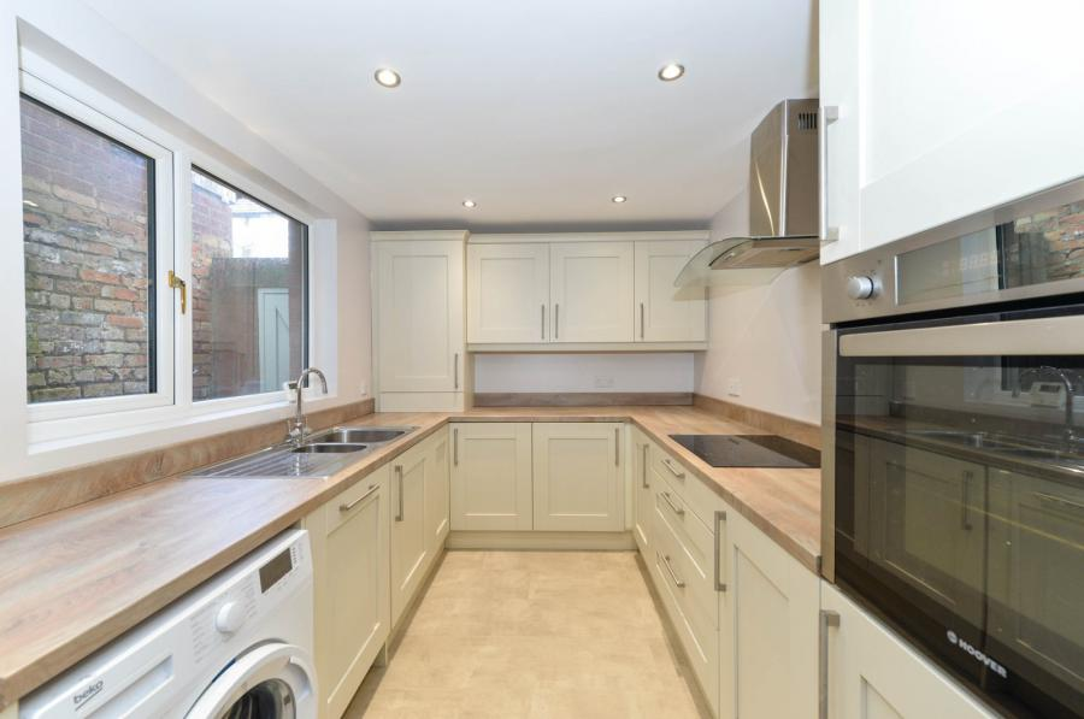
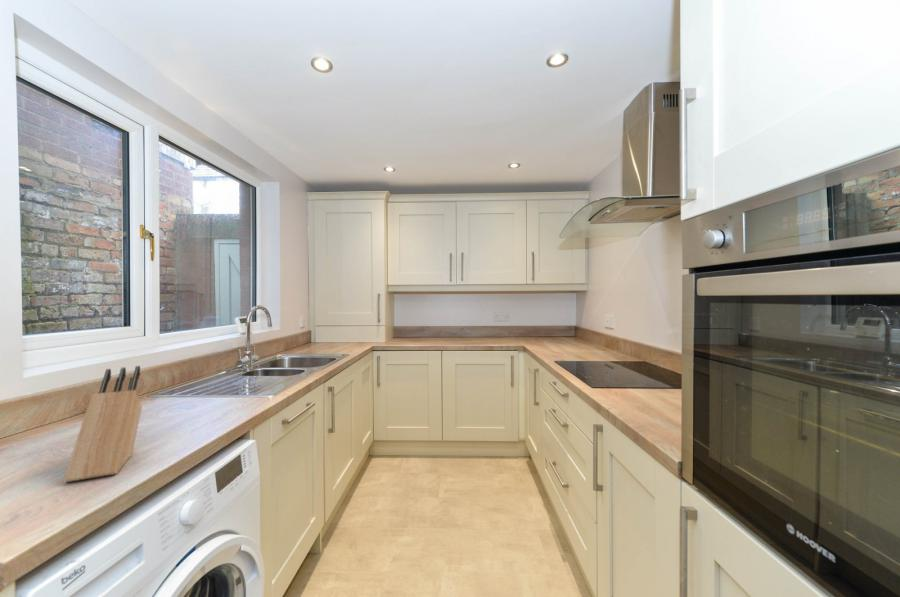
+ knife block [62,365,143,483]
